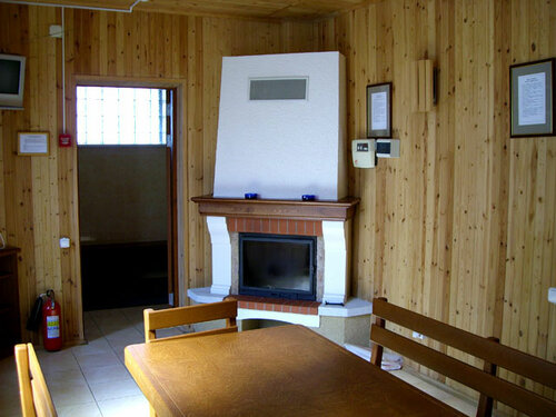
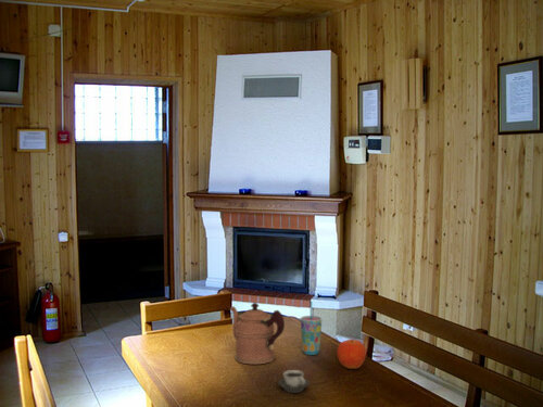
+ cup [277,369,311,394]
+ cup [300,300,323,356]
+ coffeepot [229,302,286,366]
+ fruit [336,339,367,370]
